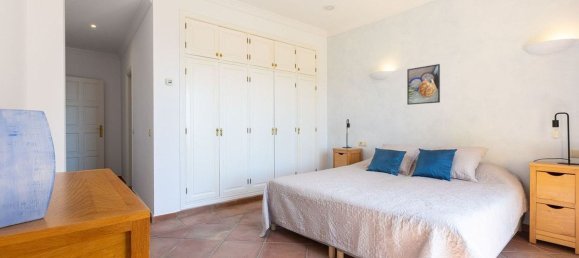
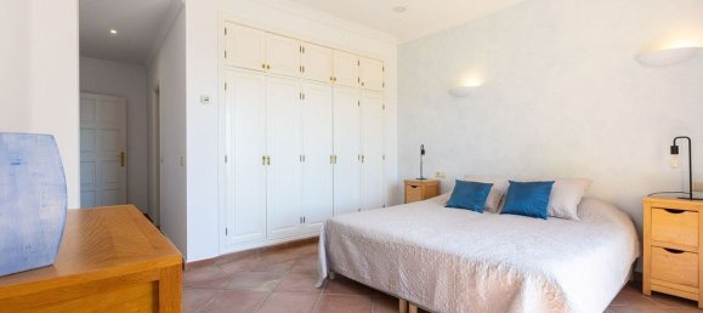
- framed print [406,63,441,106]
